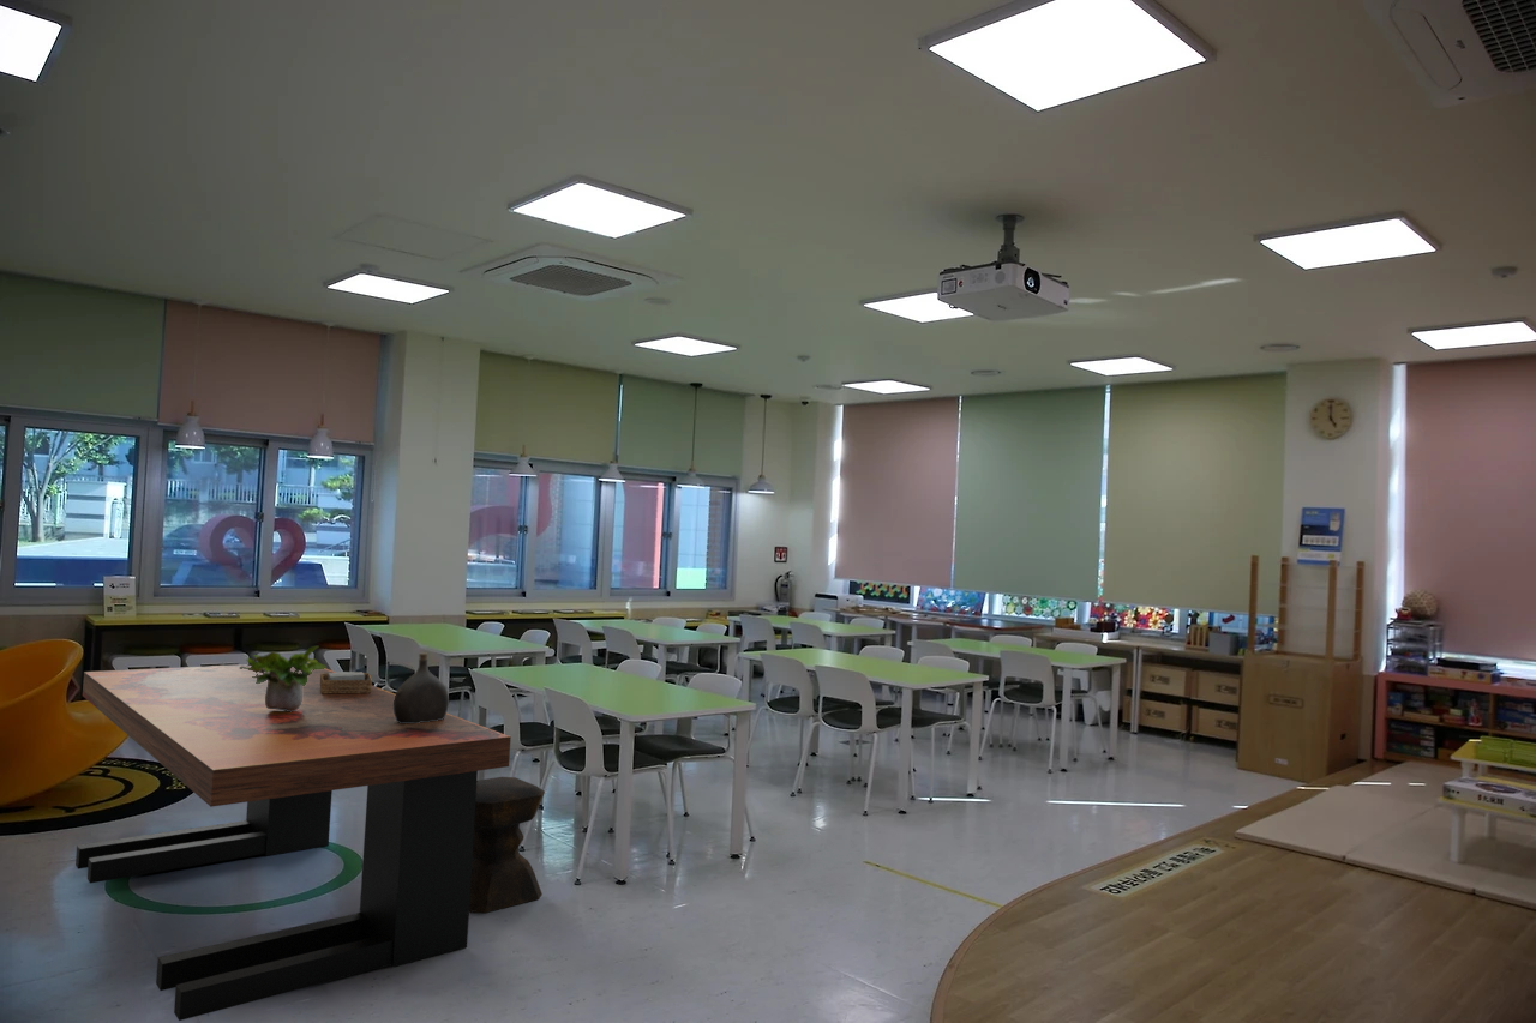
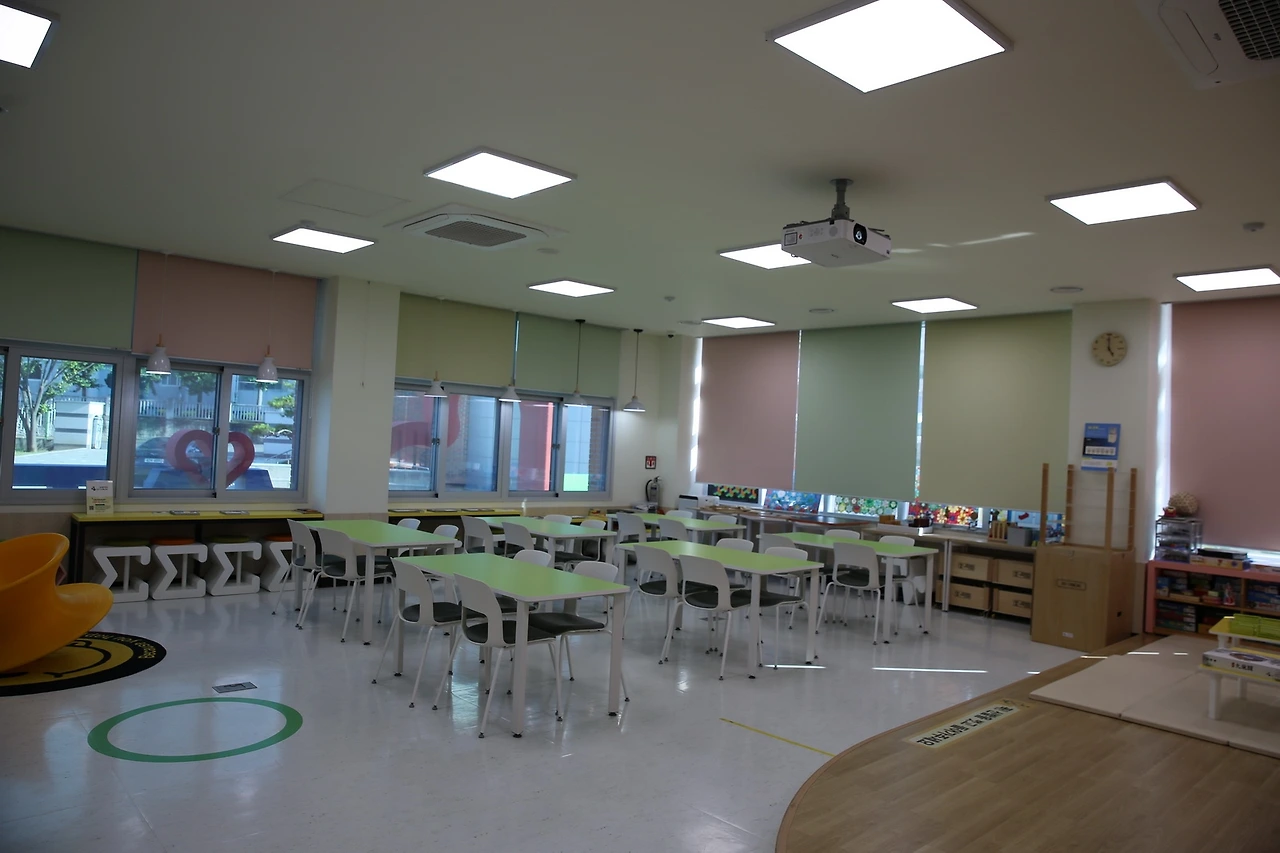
- napkin holder [320,670,373,694]
- stool [469,776,546,914]
- potted plant [240,645,329,712]
- dining table [74,662,512,1022]
- water jug [394,651,450,723]
